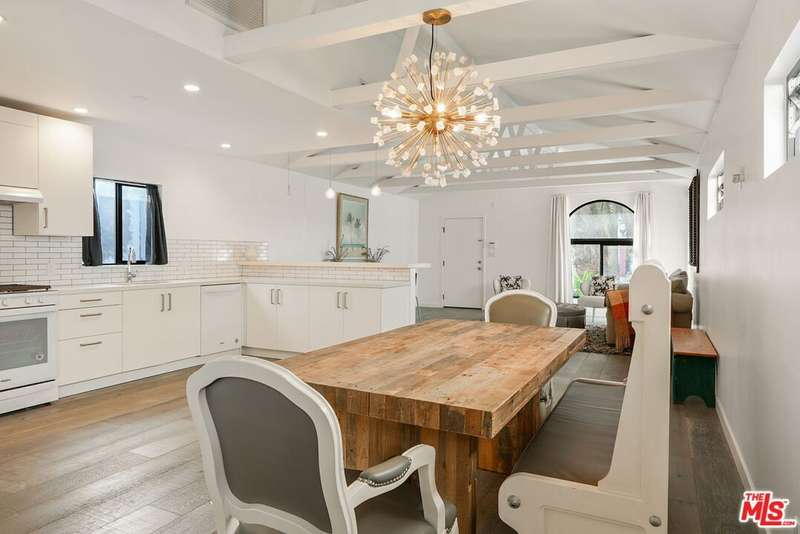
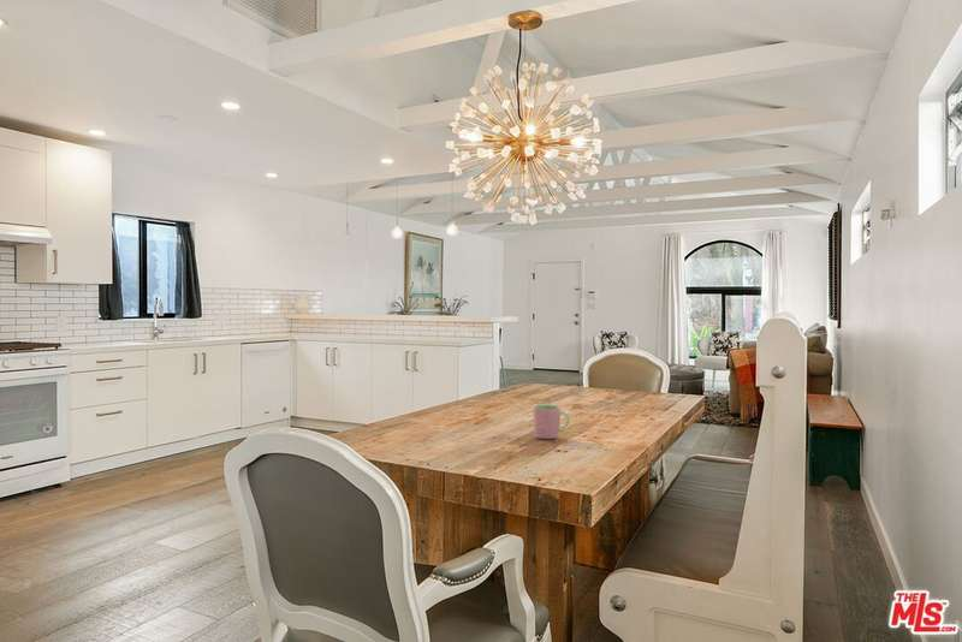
+ cup [532,404,571,440]
